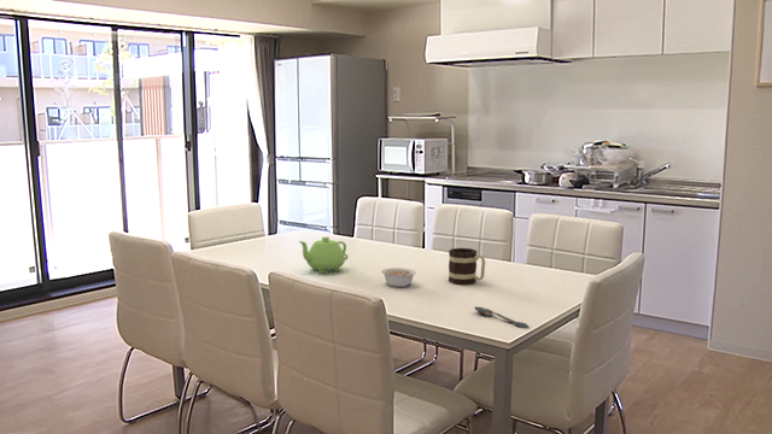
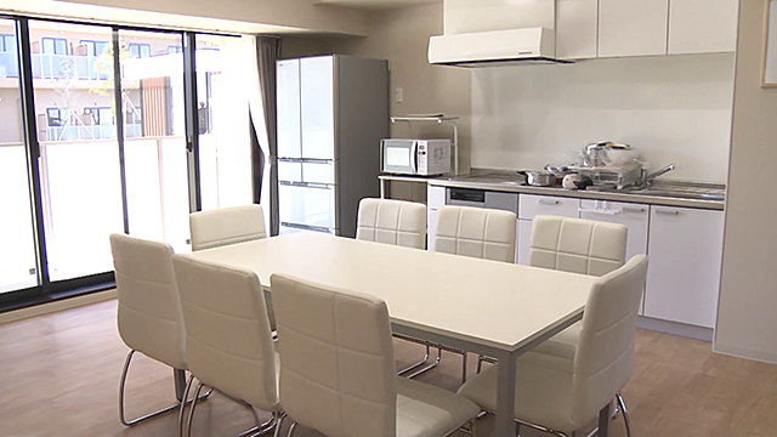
- spoon [474,306,531,329]
- teapot [298,236,349,275]
- legume [380,266,417,288]
- mug [448,247,486,286]
